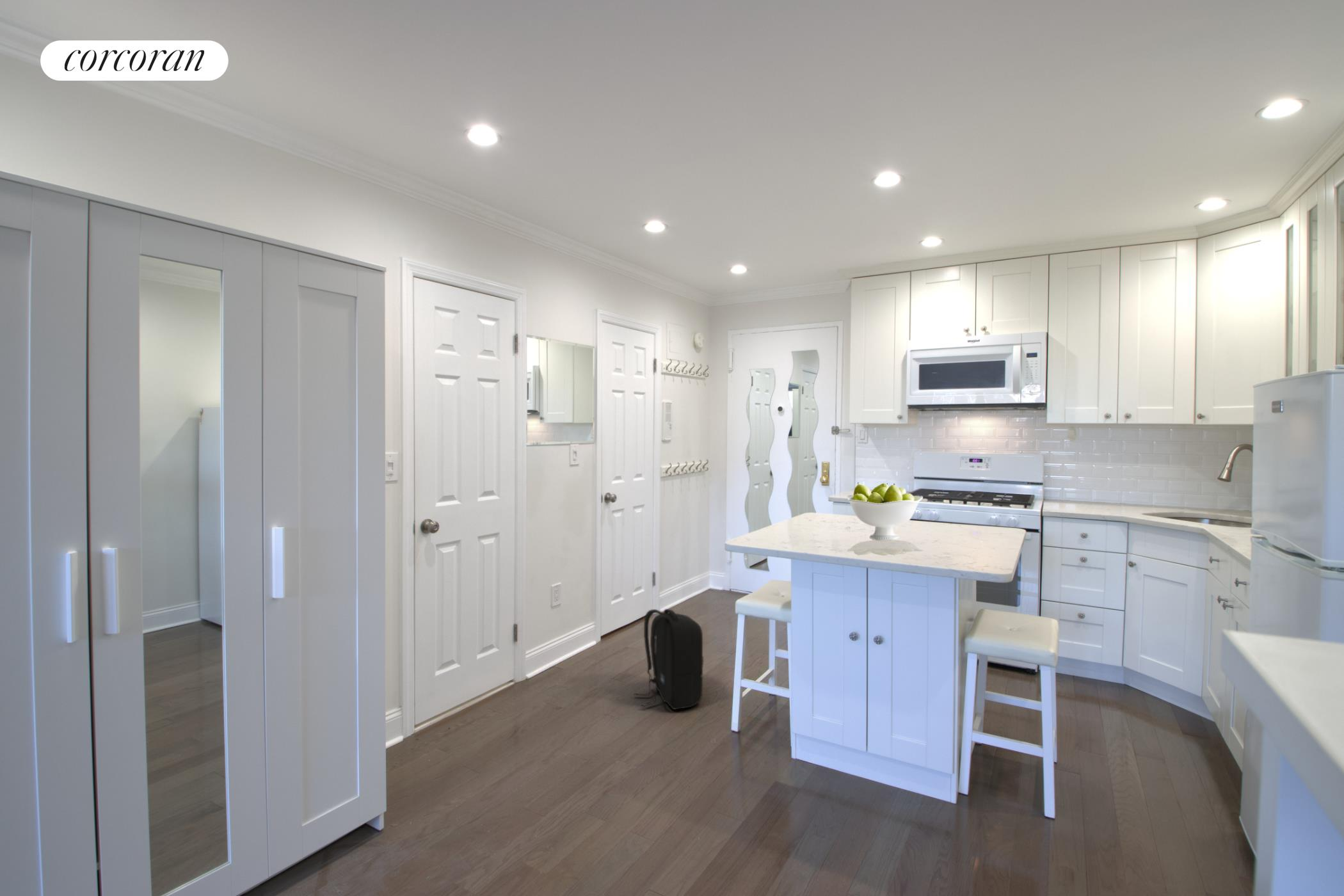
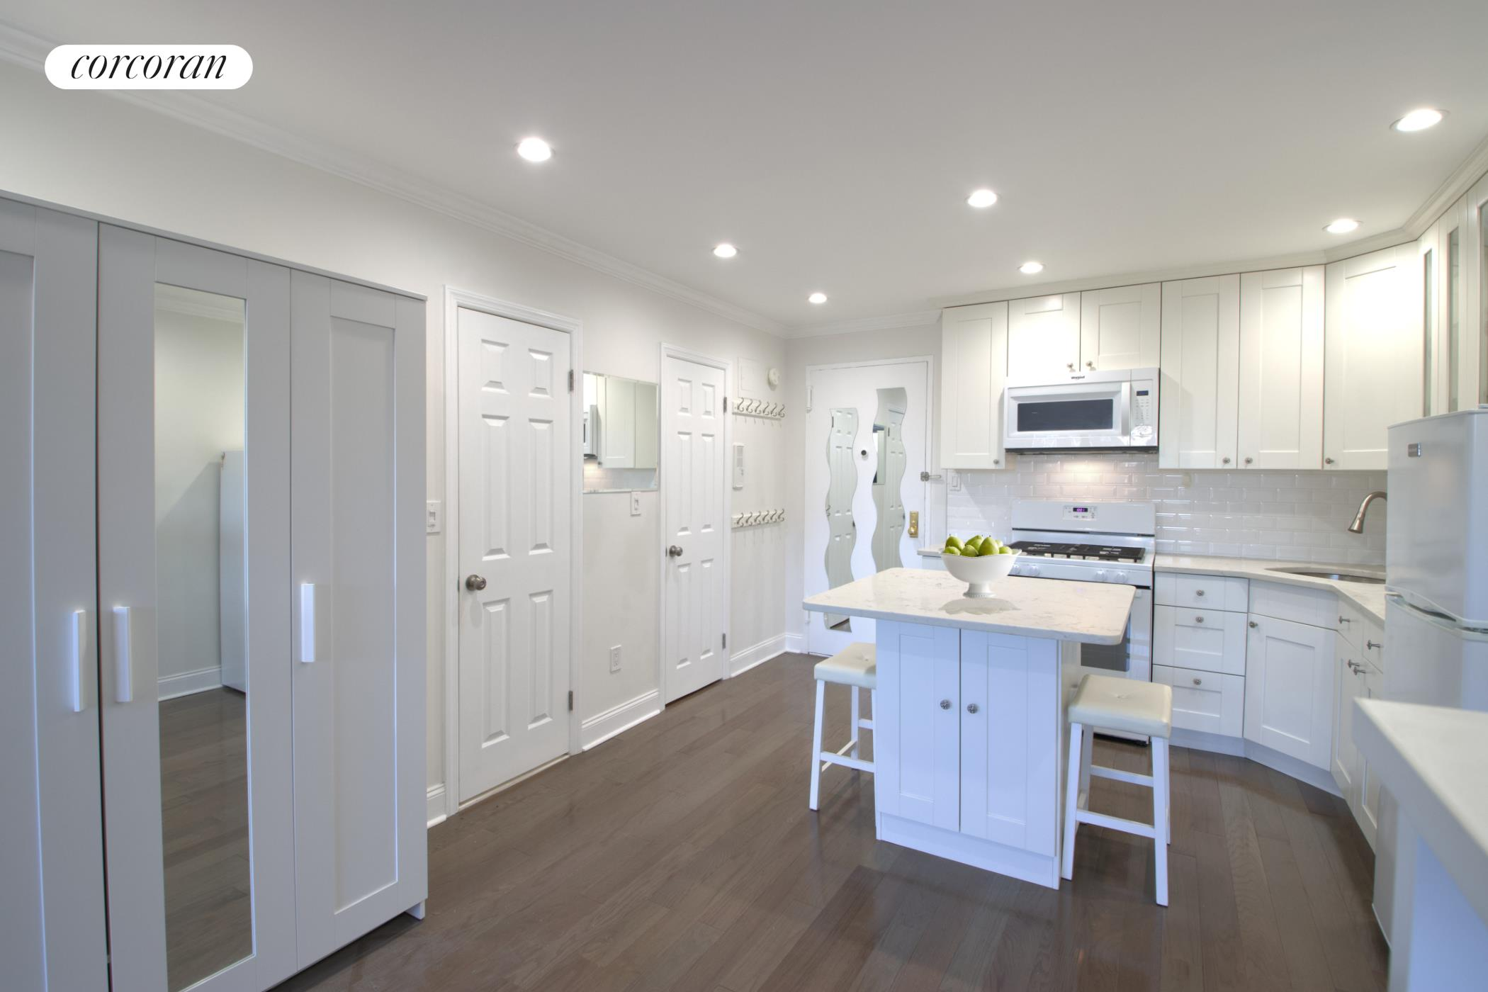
- backpack [634,609,704,710]
